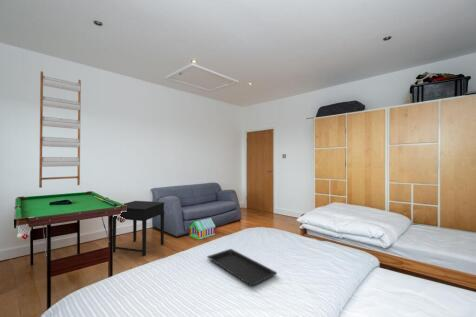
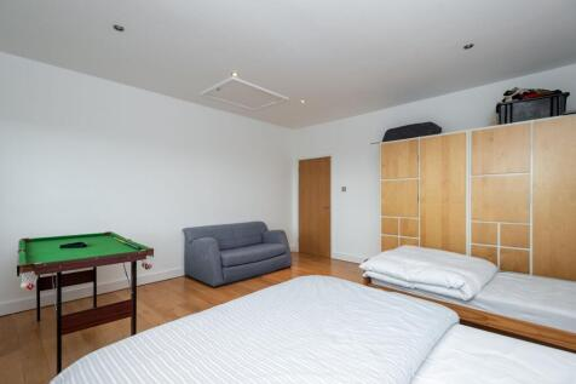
- serving tray [206,248,278,286]
- side table [112,200,166,257]
- shelf [38,70,82,189]
- toy house [189,217,216,240]
